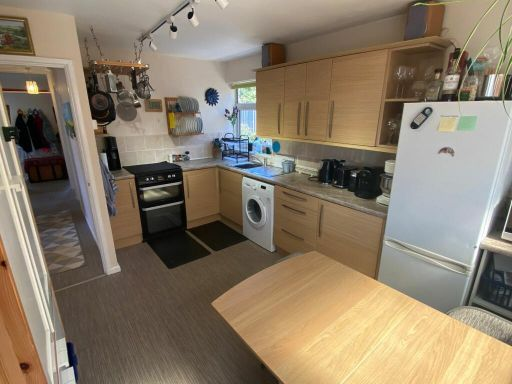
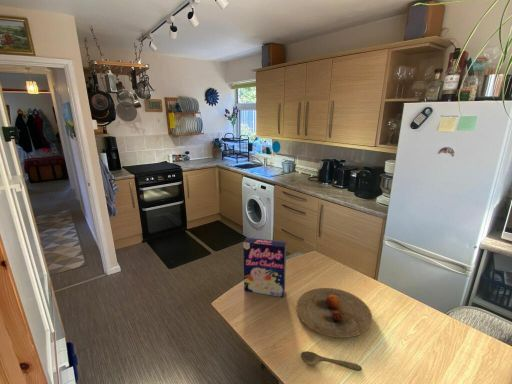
+ plate [295,287,373,339]
+ spoon [300,350,363,372]
+ cereal box [242,236,287,298]
